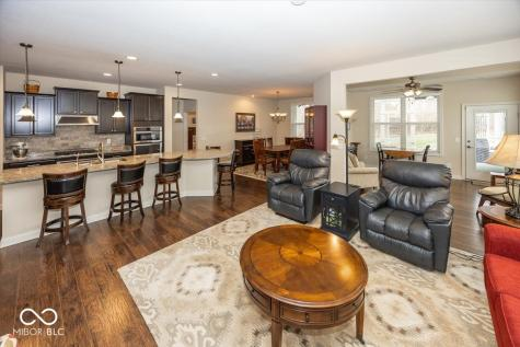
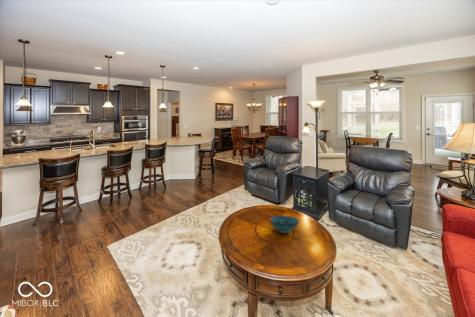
+ decorative bowl [269,215,300,234]
